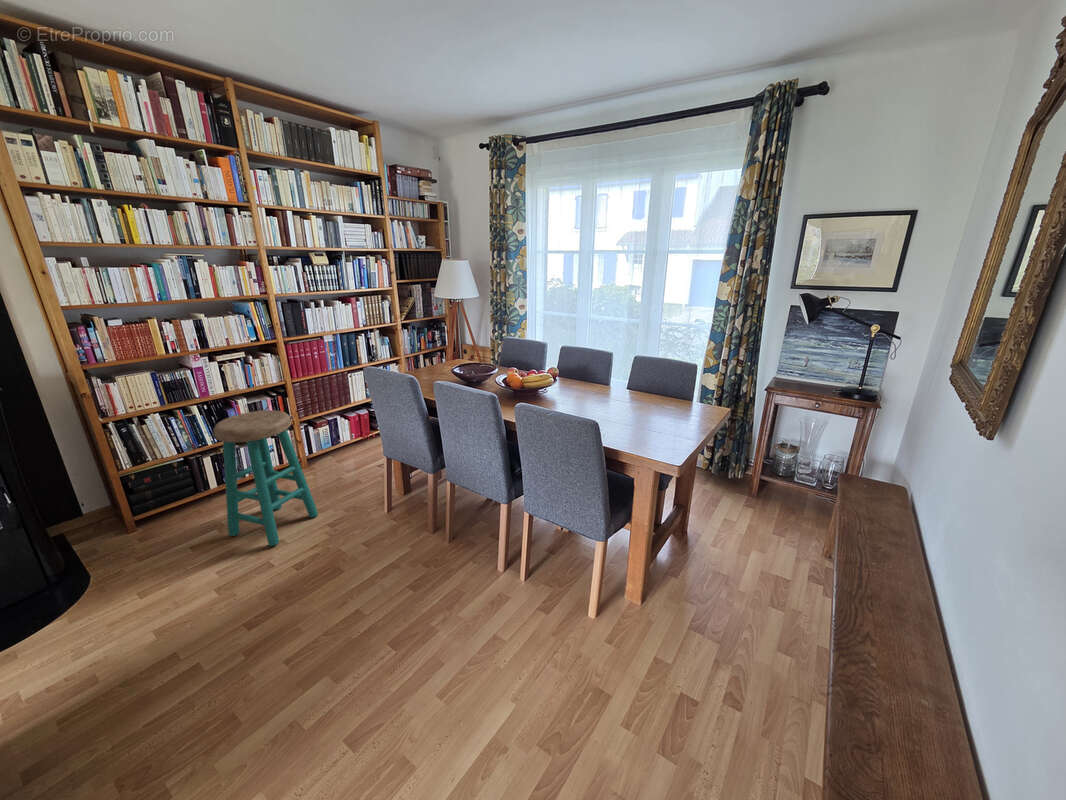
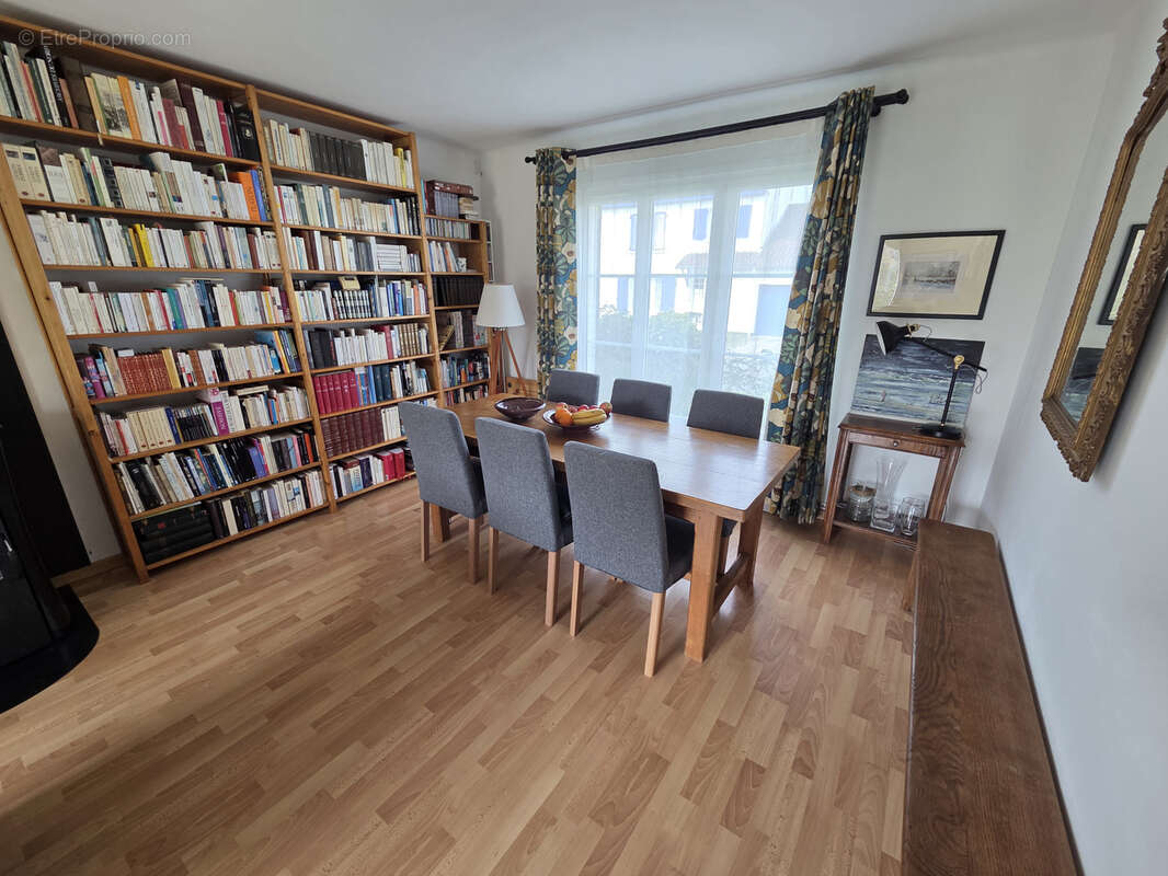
- stool [212,409,319,547]
